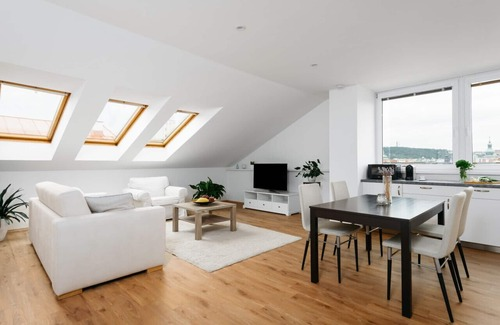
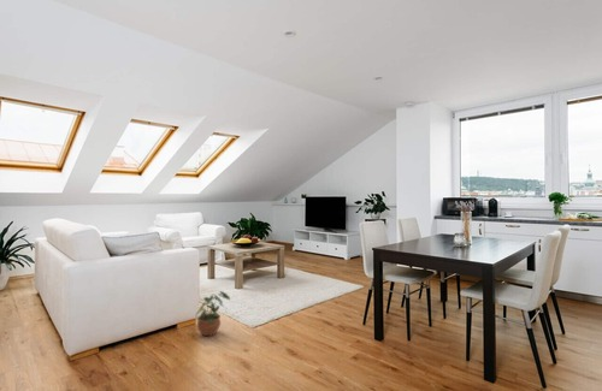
+ potted plant [195,290,231,337]
